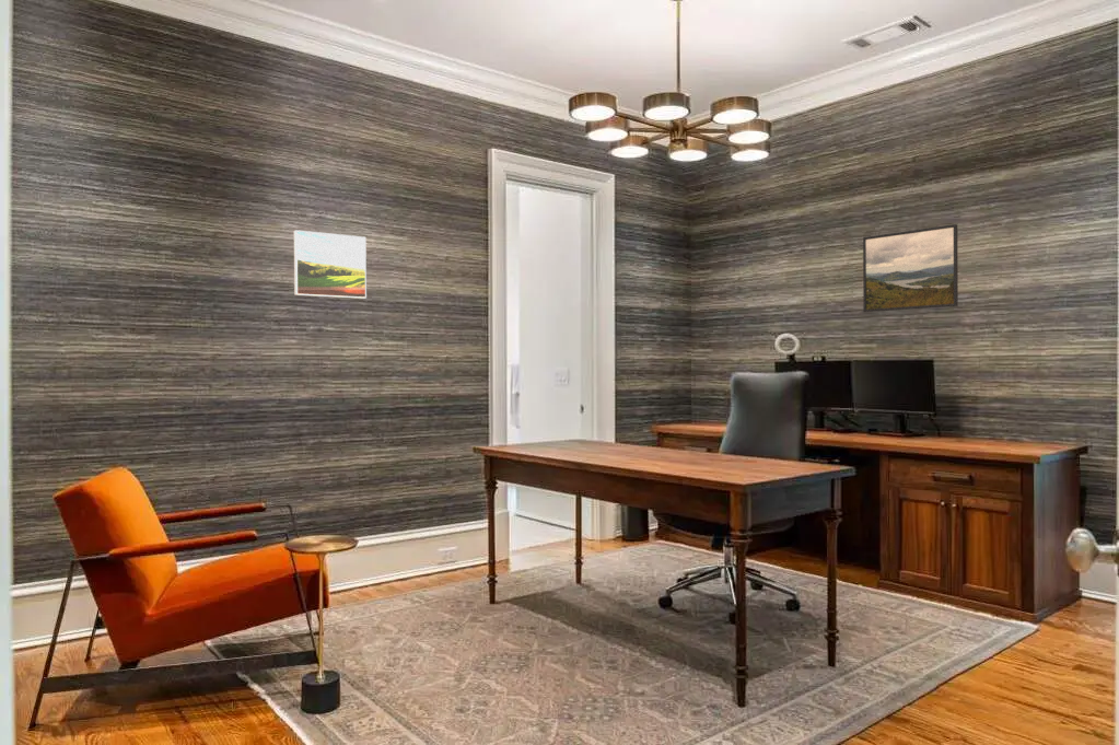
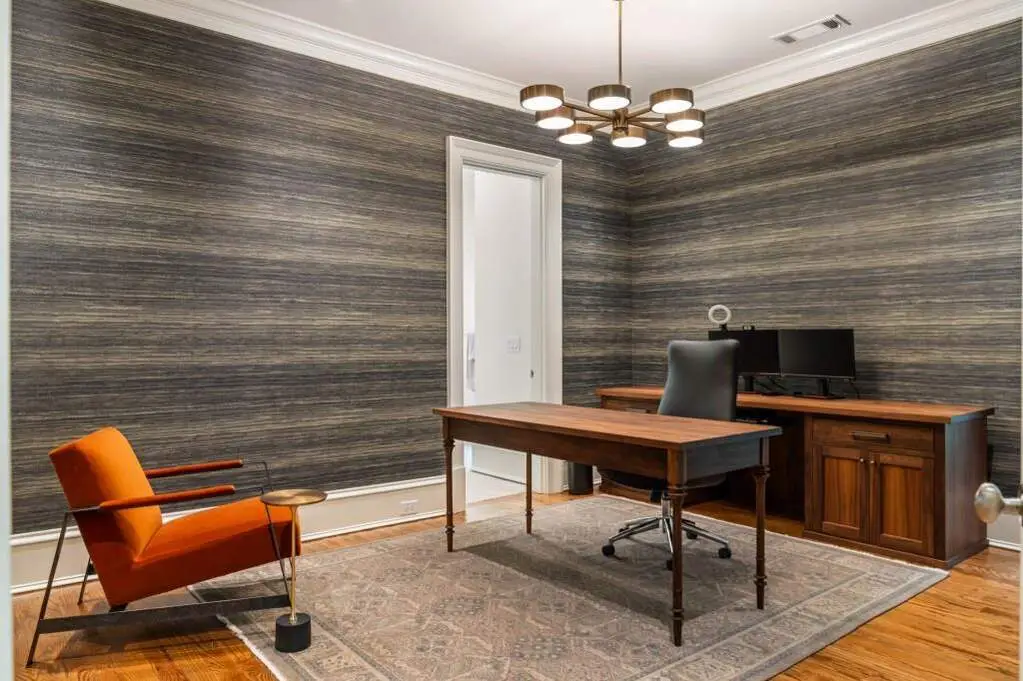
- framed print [862,223,959,313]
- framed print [293,229,368,300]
